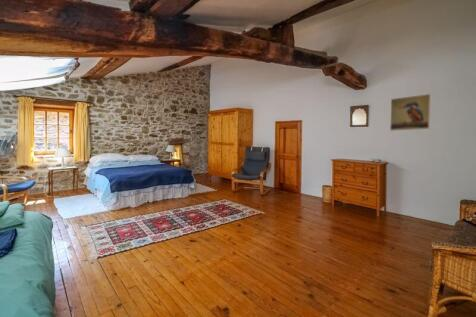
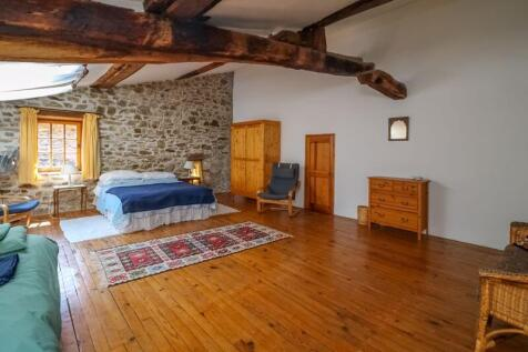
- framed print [389,93,431,132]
